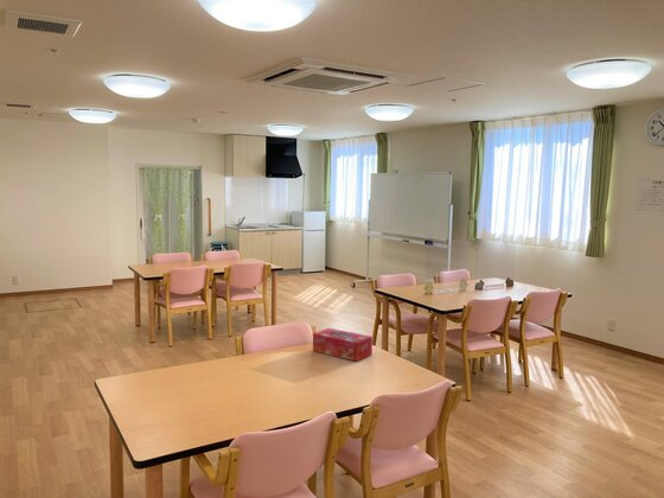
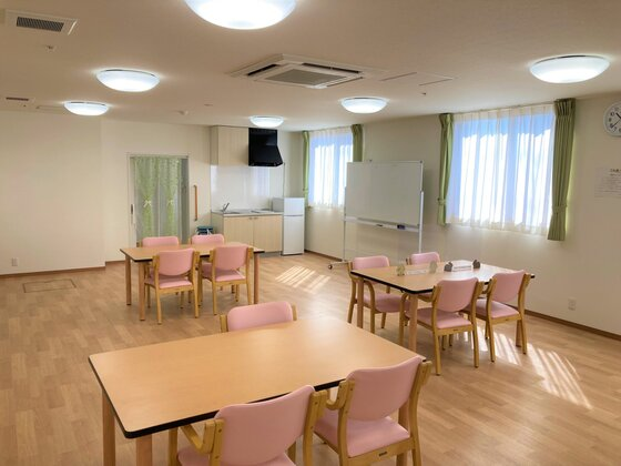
- tissue box [312,327,374,363]
